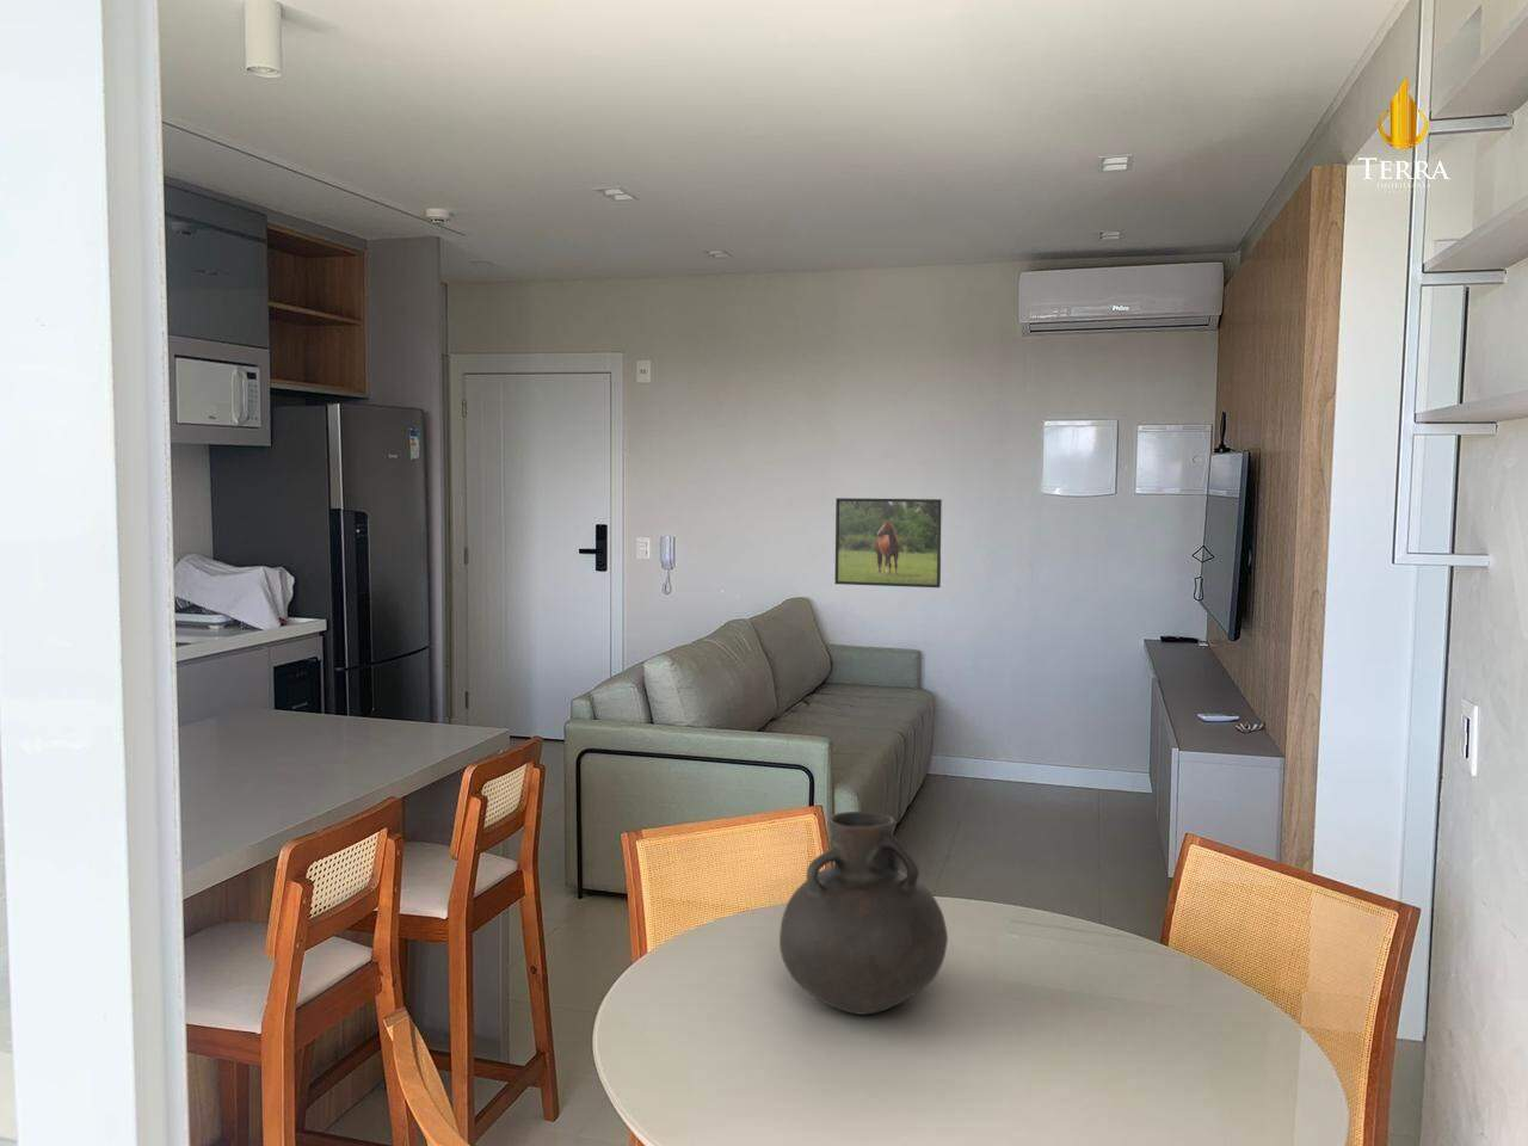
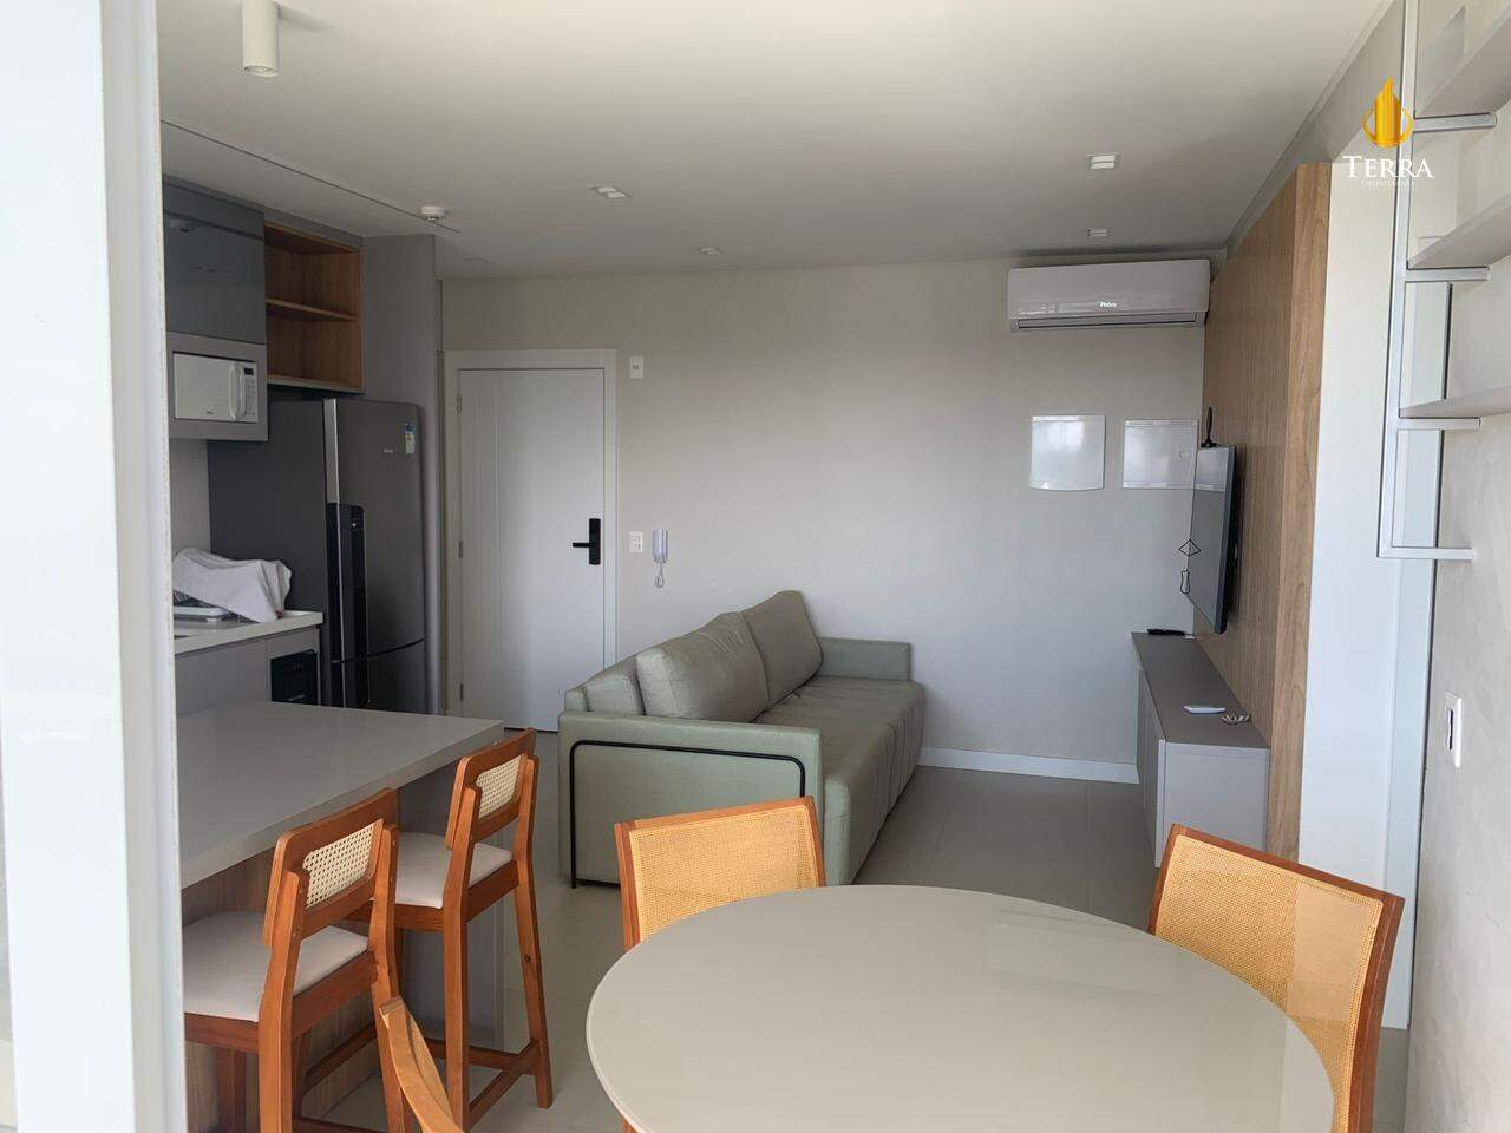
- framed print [834,497,943,589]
- vase [778,810,949,1016]
